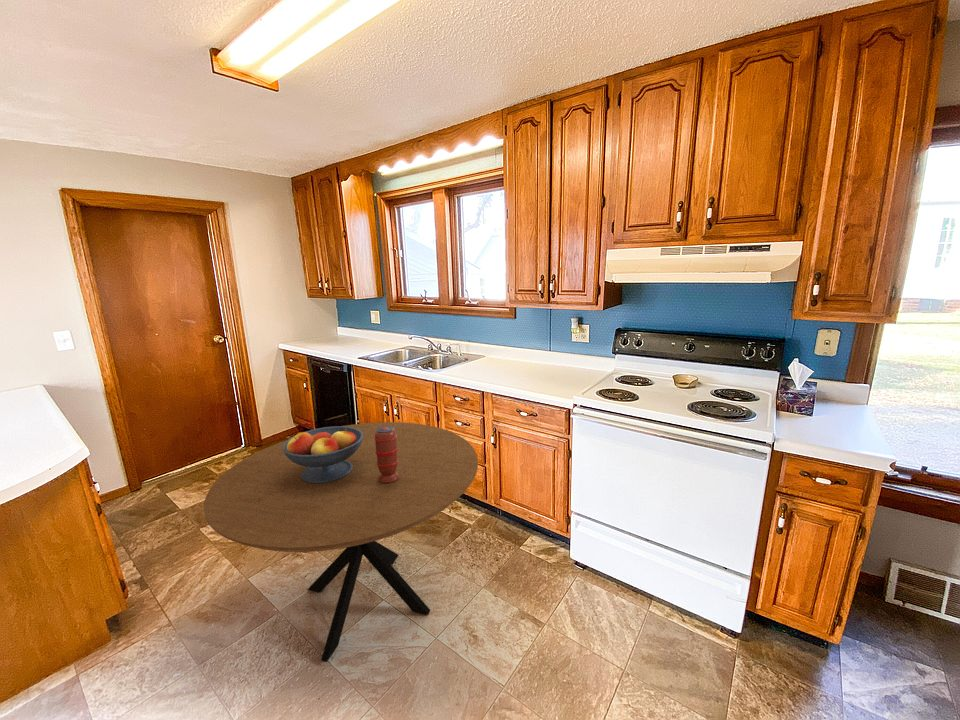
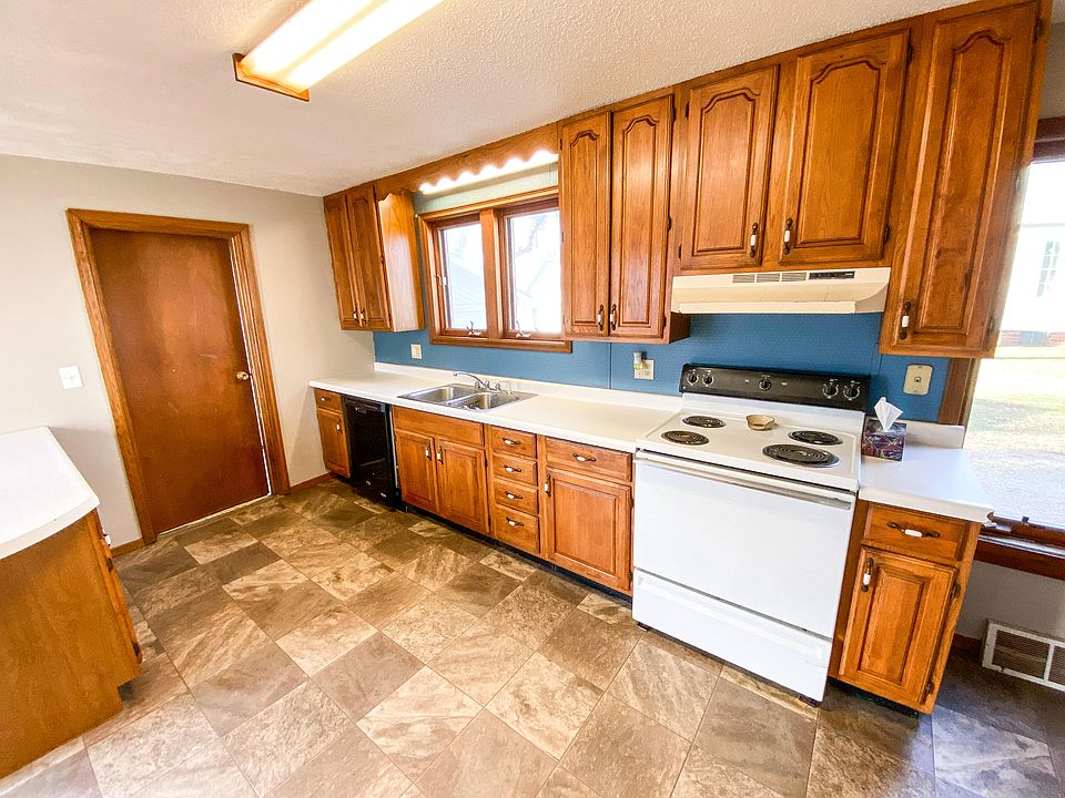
- spice grinder [374,426,399,484]
- fruit bowl [282,425,363,483]
- dining table [203,421,479,663]
